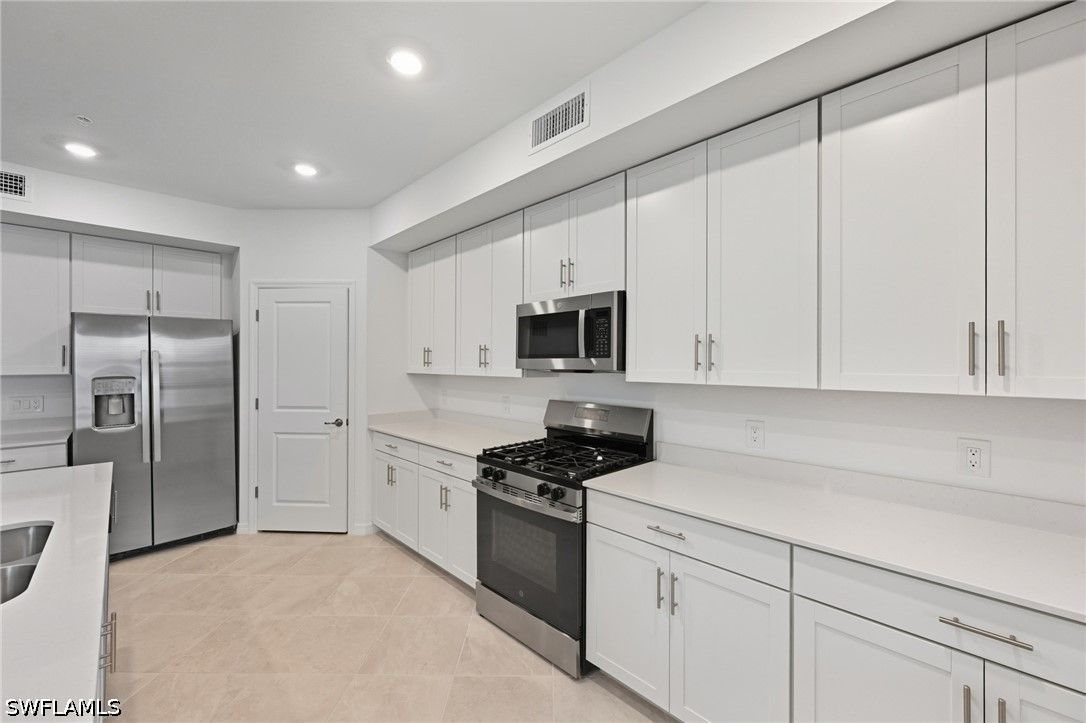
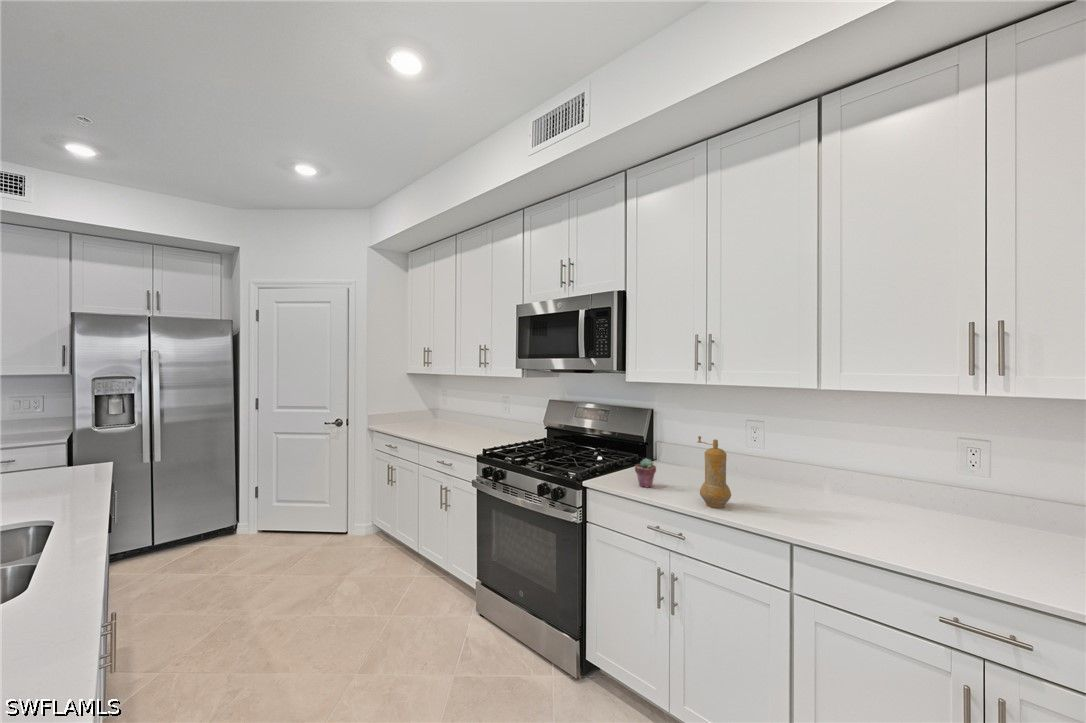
+ pepper mill [696,435,732,509]
+ potted succulent [634,457,657,489]
